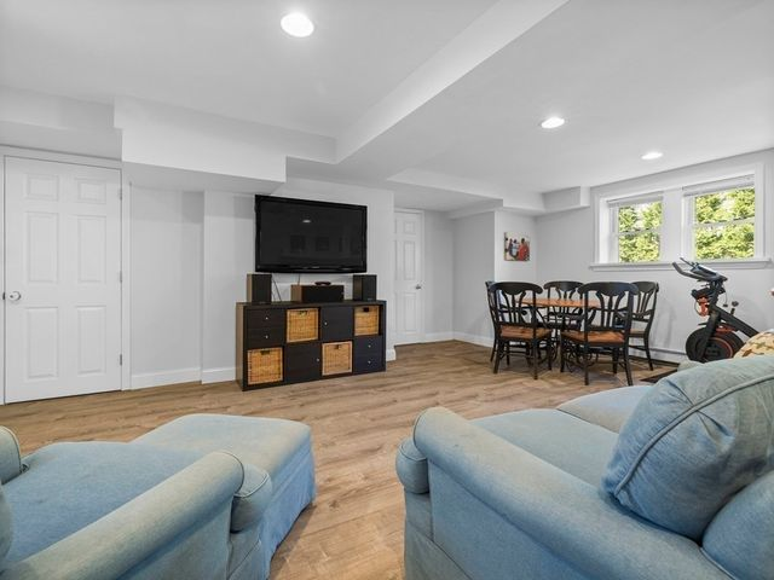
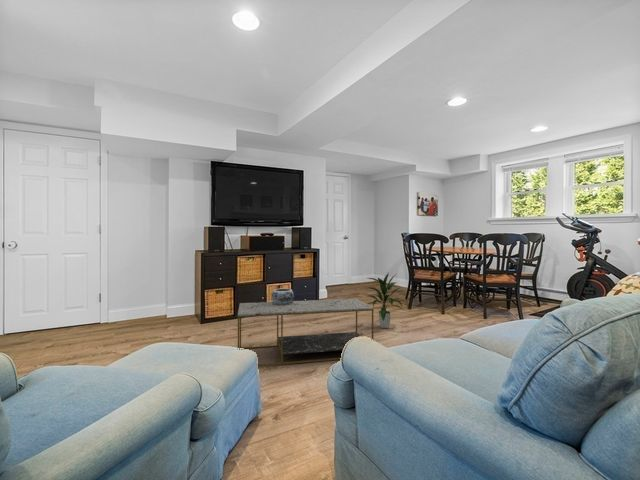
+ coffee table [237,298,375,367]
+ indoor plant [367,271,404,329]
+ decorative bowl [270,288,295,305]
